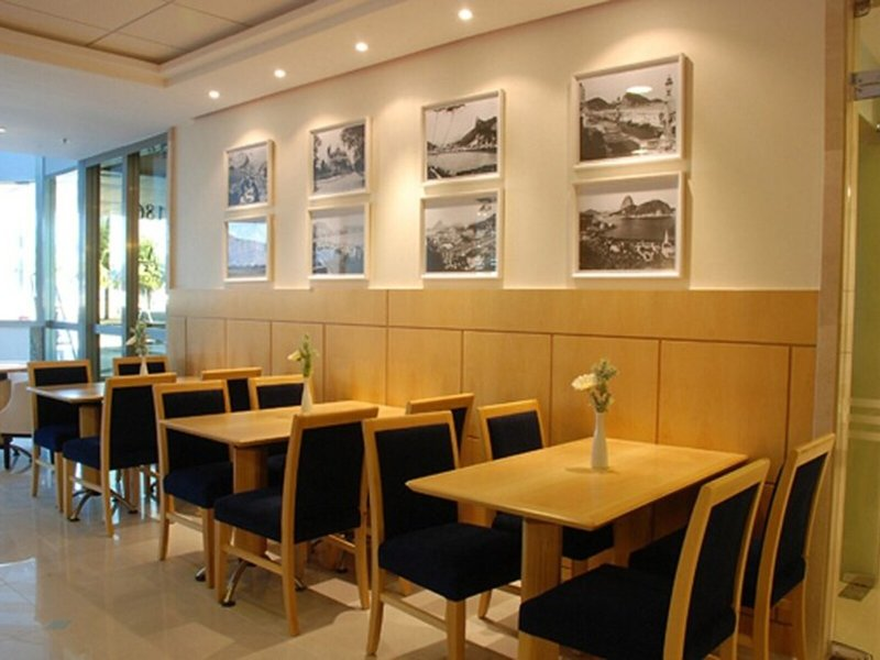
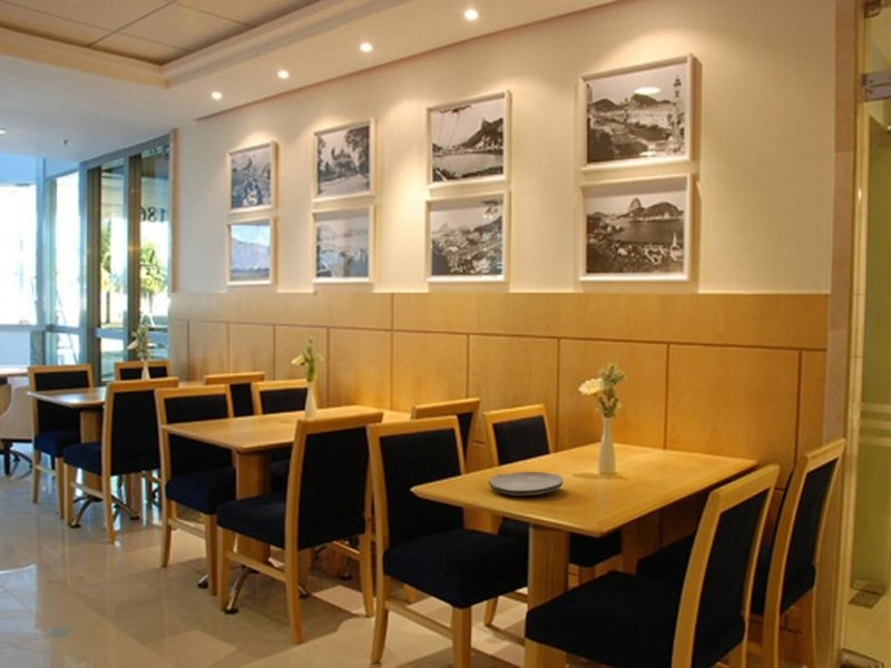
+ plate [488,471,564,497]
